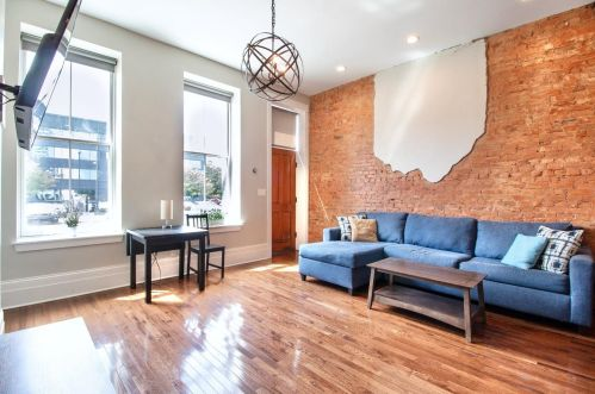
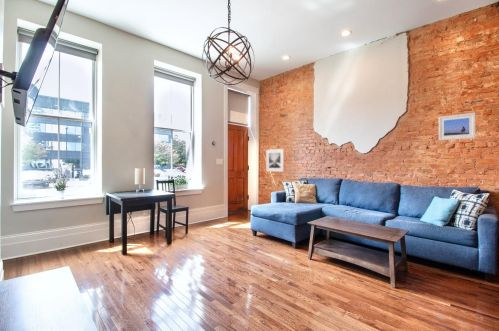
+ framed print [265,148,285,173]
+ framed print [438,112,476,141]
